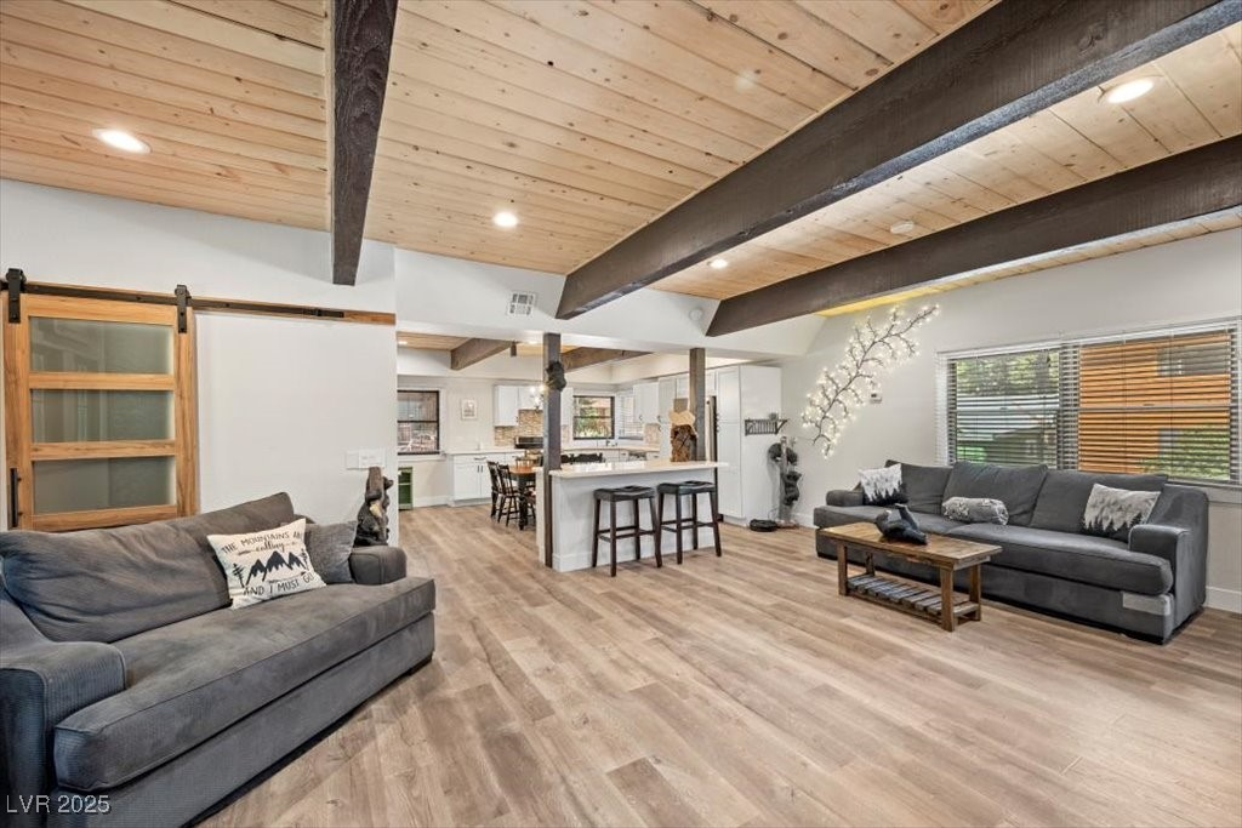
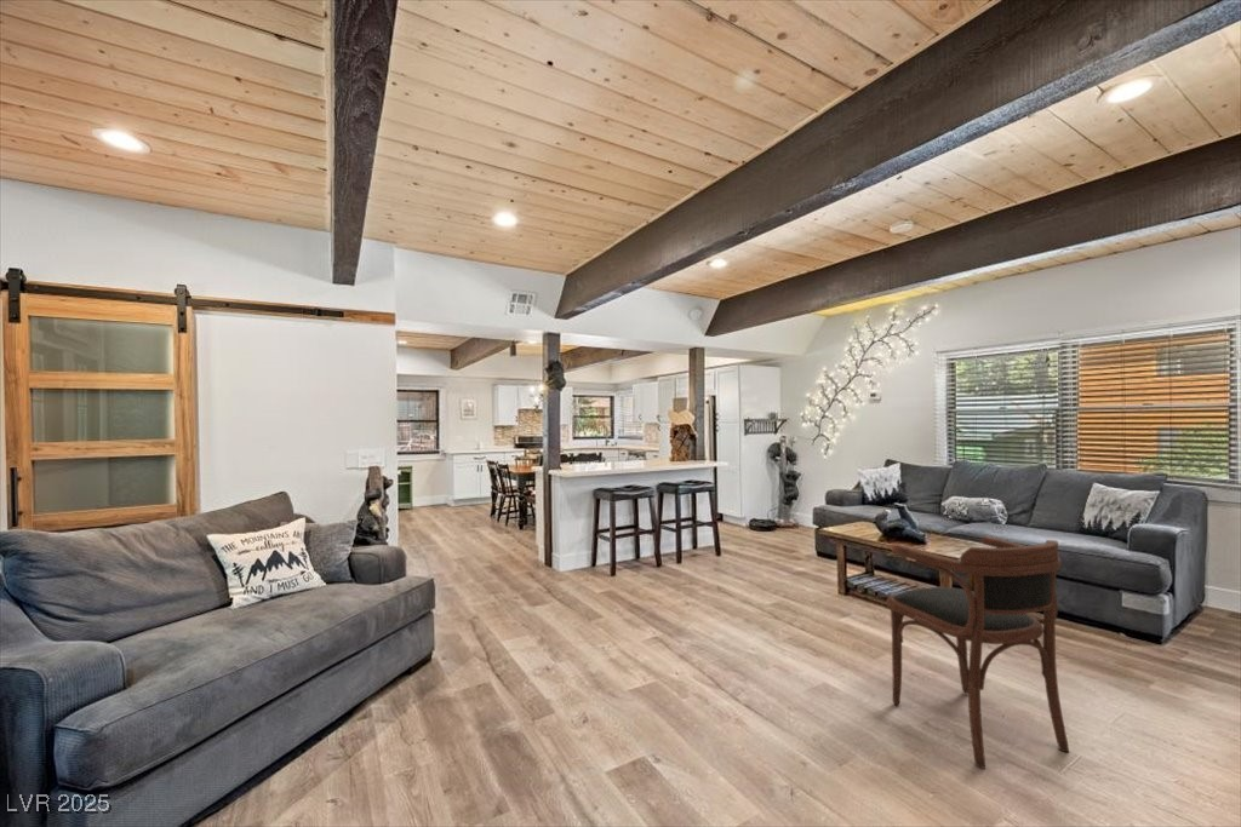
+ armchair [886,535,1070,770]
